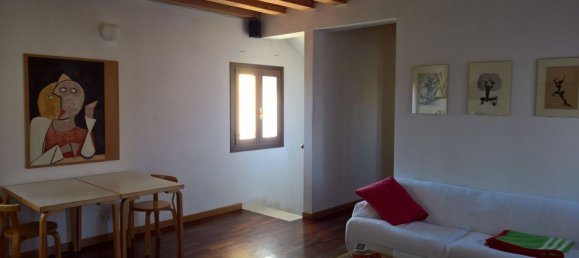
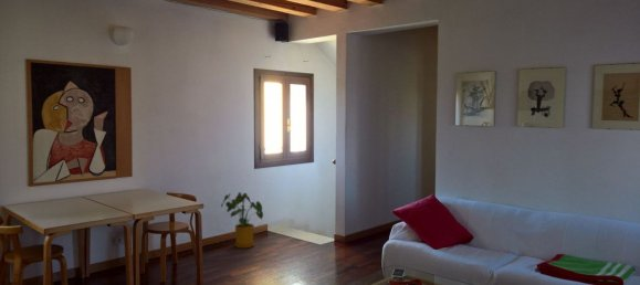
+ house plant [220,191,264,250]
